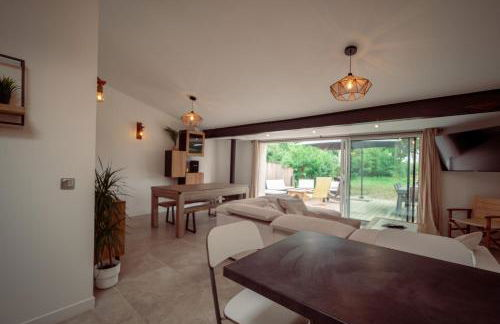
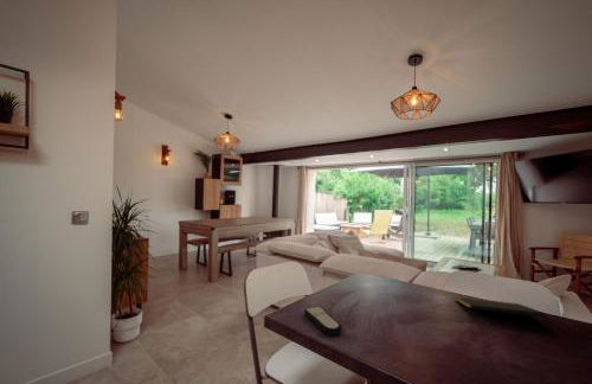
+ remote control [303,306,343,335]
+ notepad [453,295,549,328]
